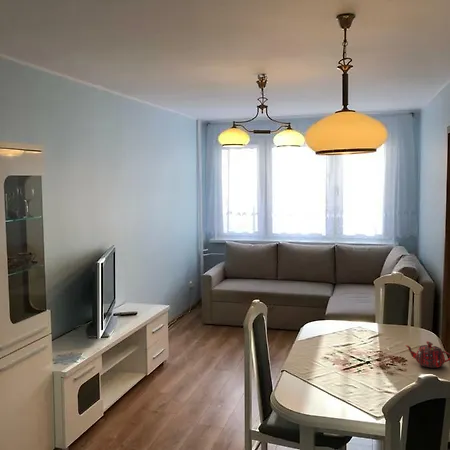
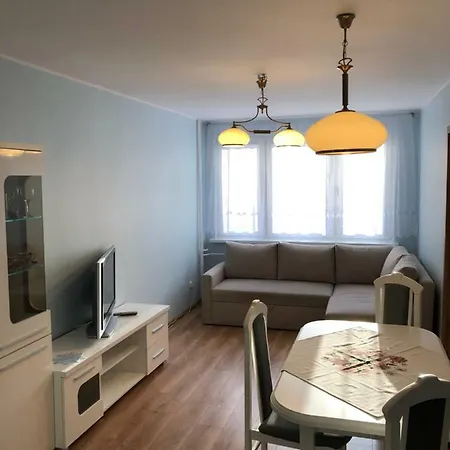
- teapot [404,340,450,369]
